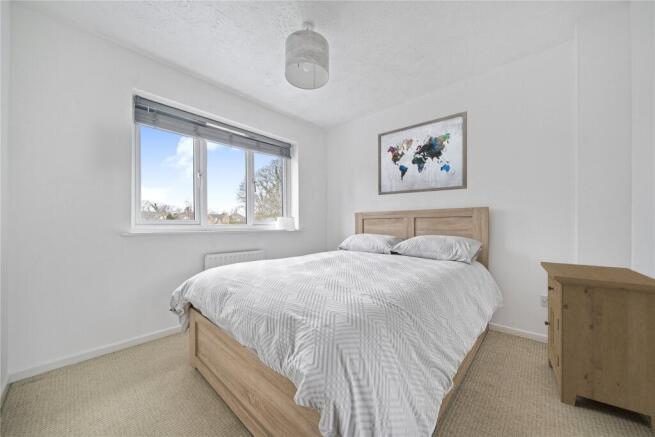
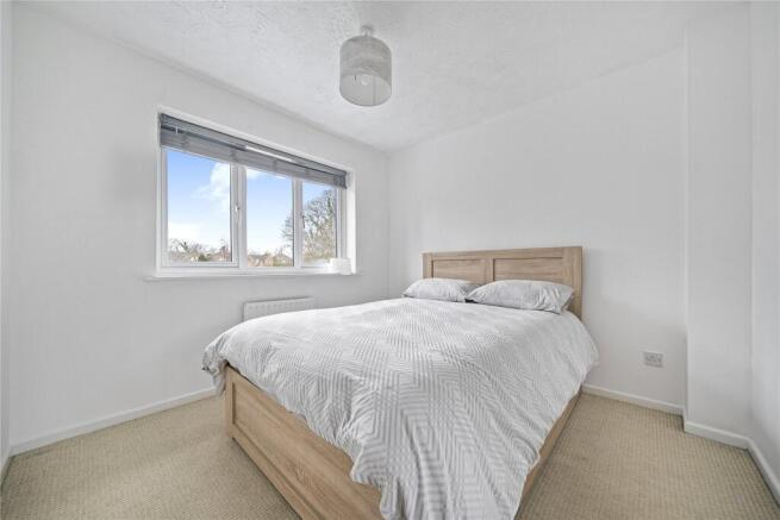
- wall art [377,110,468,196]
- nightstand [540,261,655,431]
